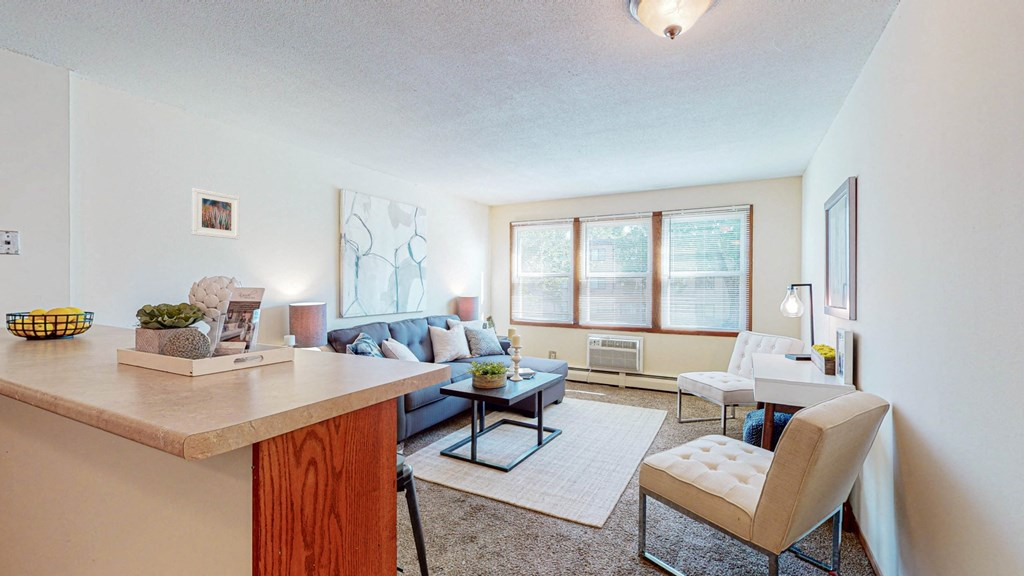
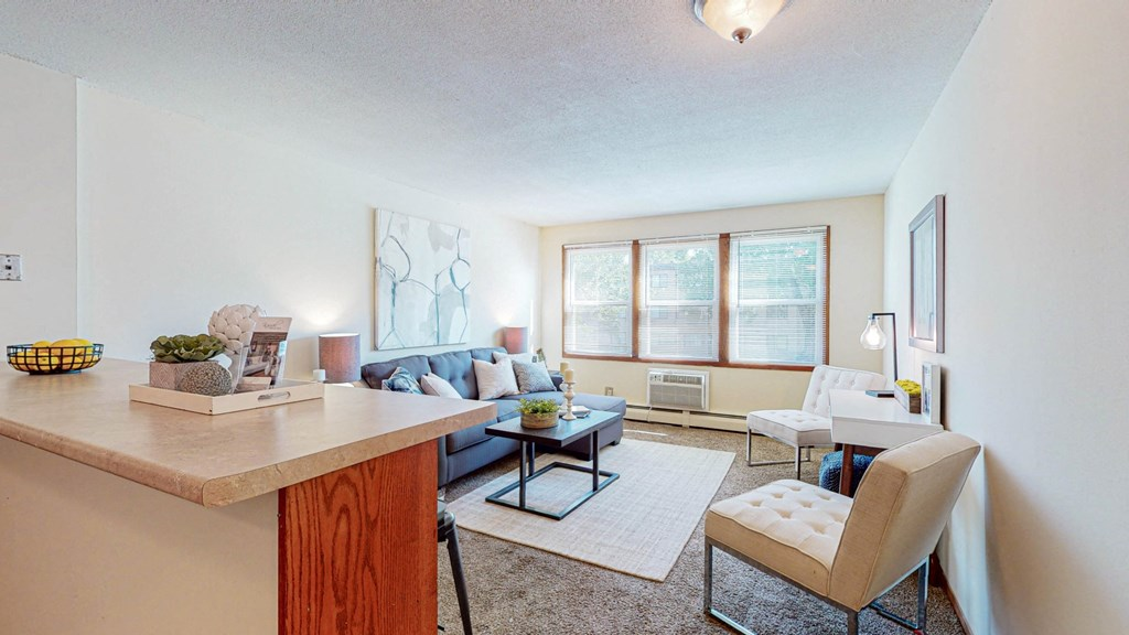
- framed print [190,187,241,240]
